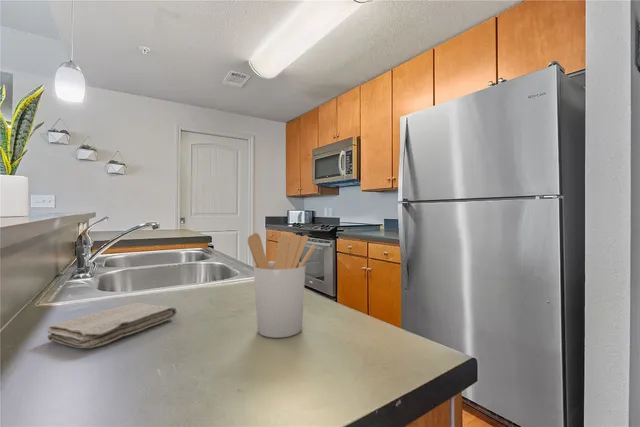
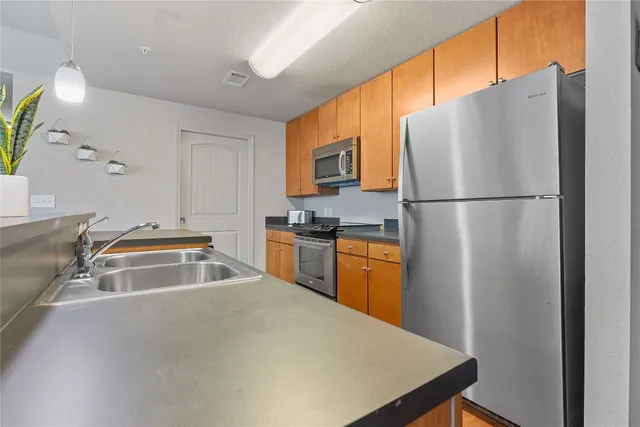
- washcloth [46,302,178,349]
- utensil holder [247,232,317,339]
